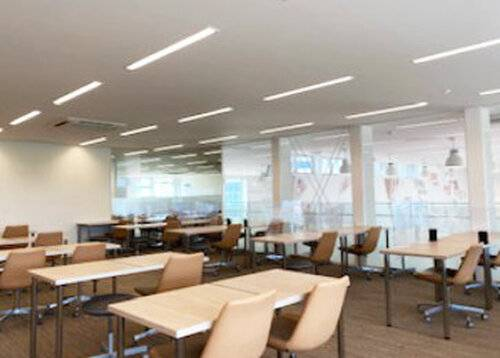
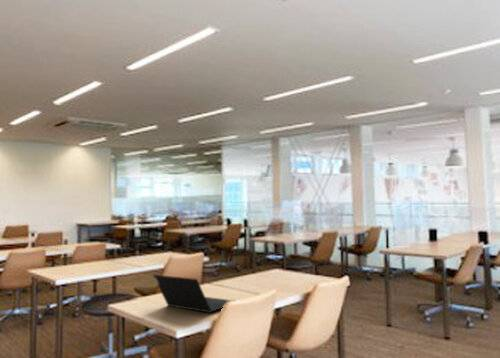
+ laptop computer [152,274,235,314]
